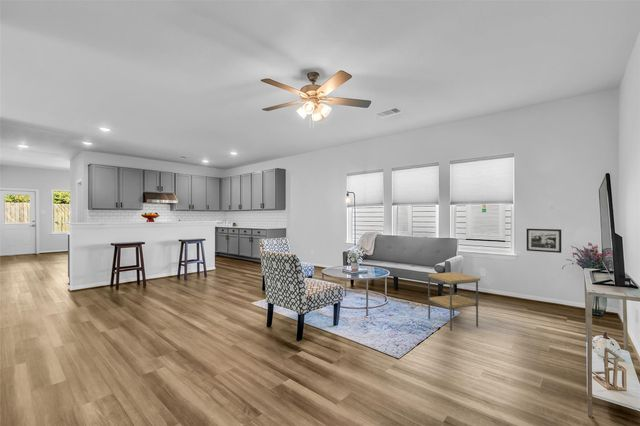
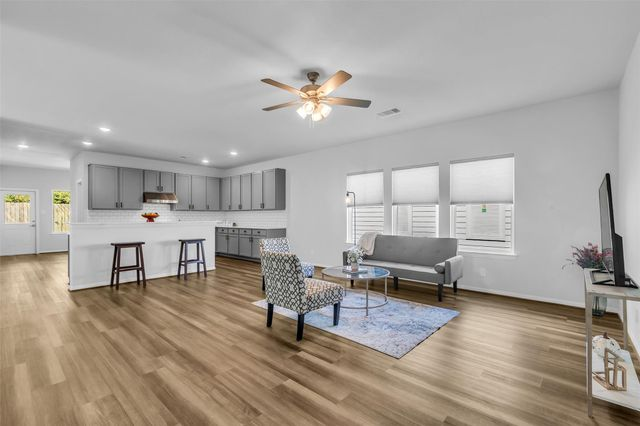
- side table [427,271,481,331]
- picture frame [526,228,562,254]
